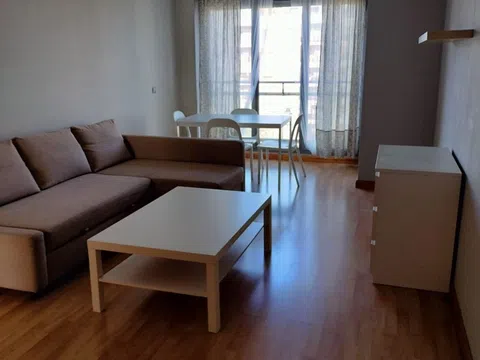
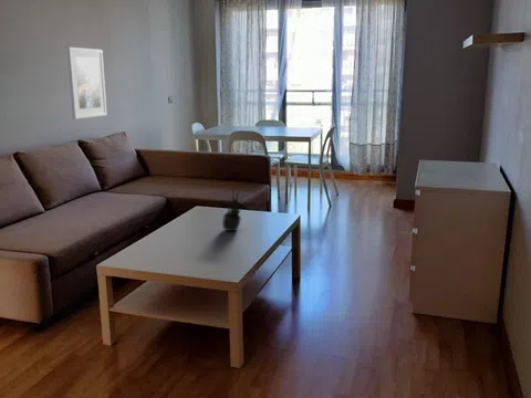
+ potted plant [221,190,246,232]
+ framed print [66,45,108,121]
